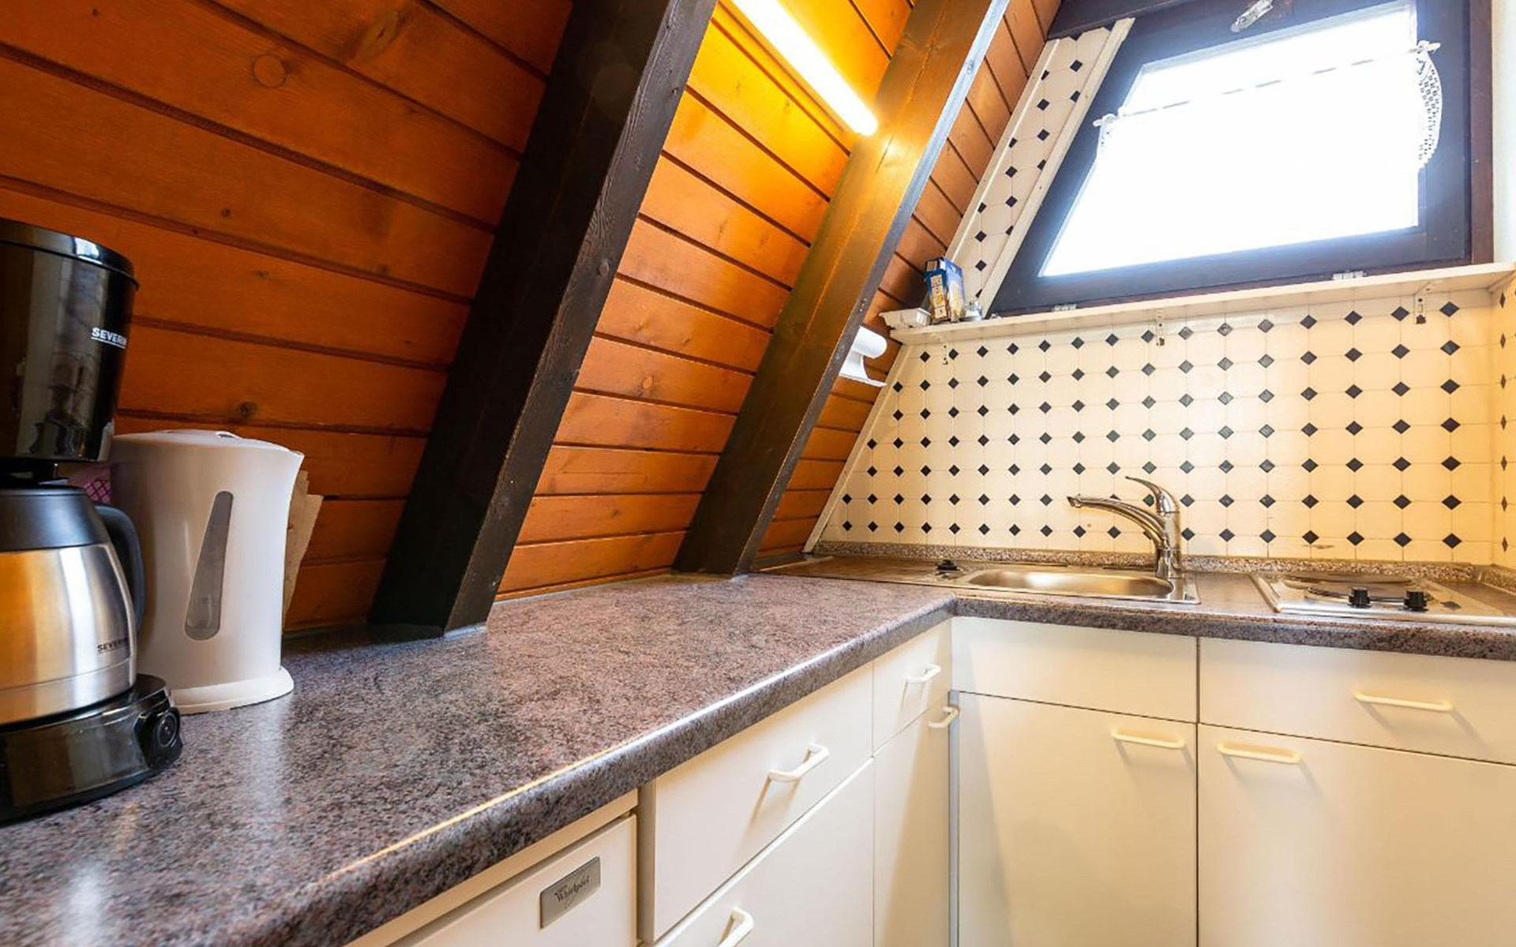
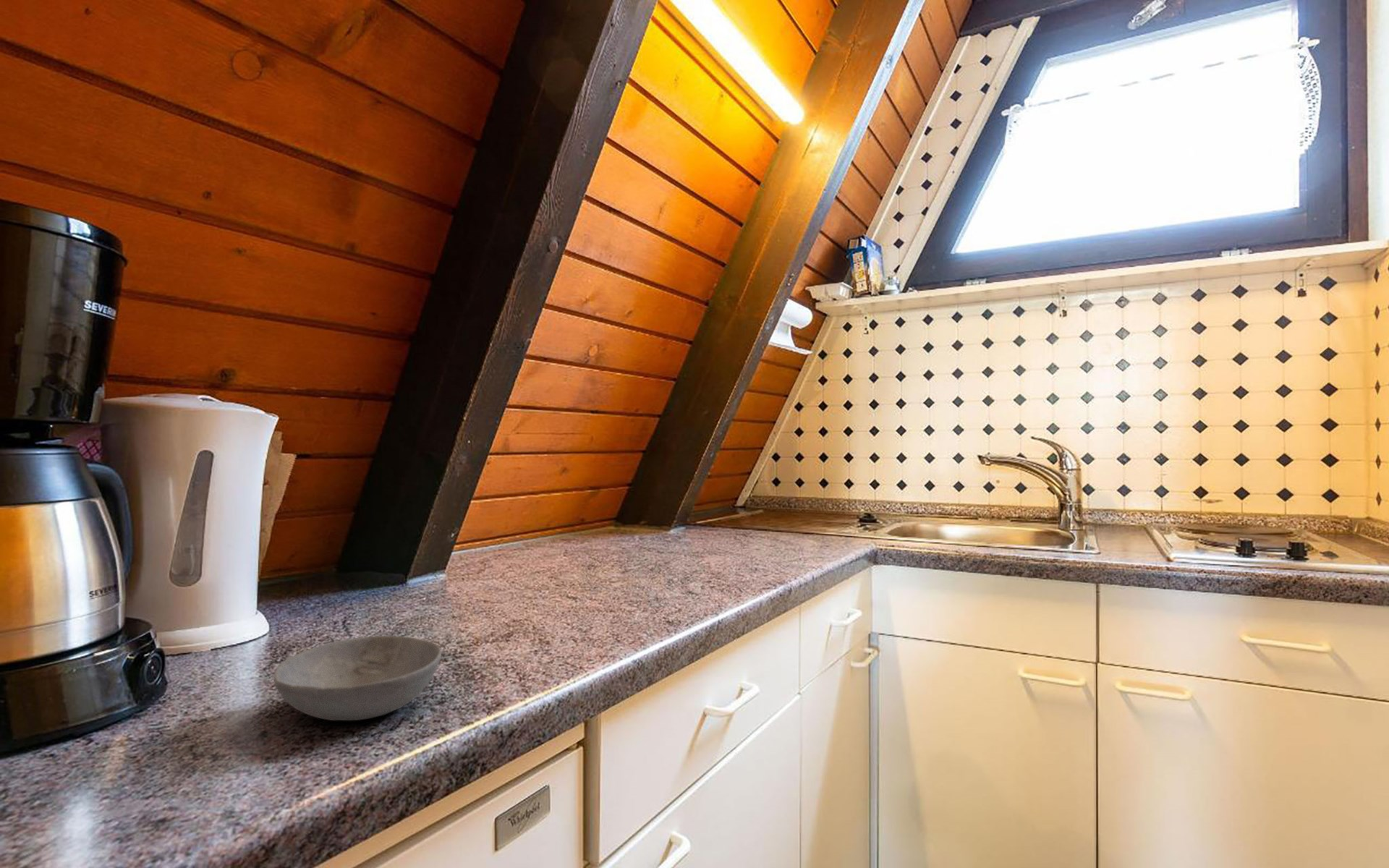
+ bowl [273,635,442,721]
